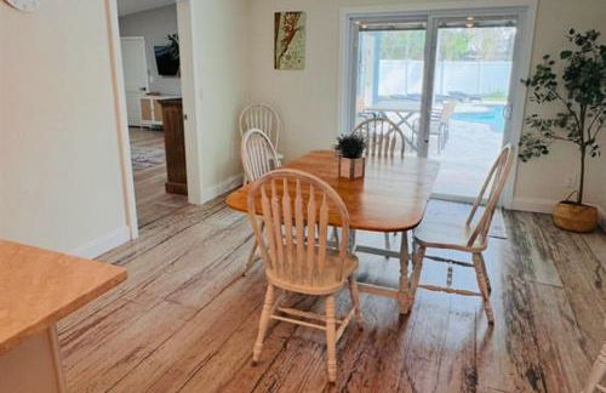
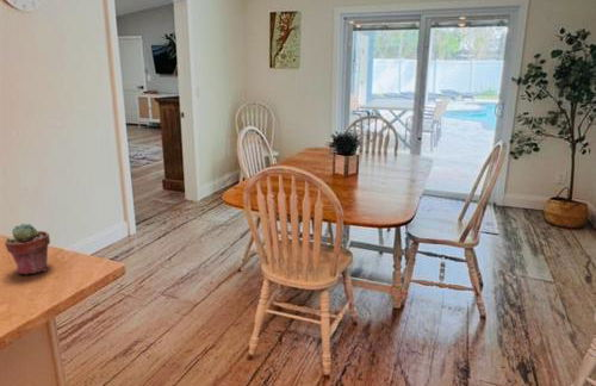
+ potted succulent [4,223,51,276]
